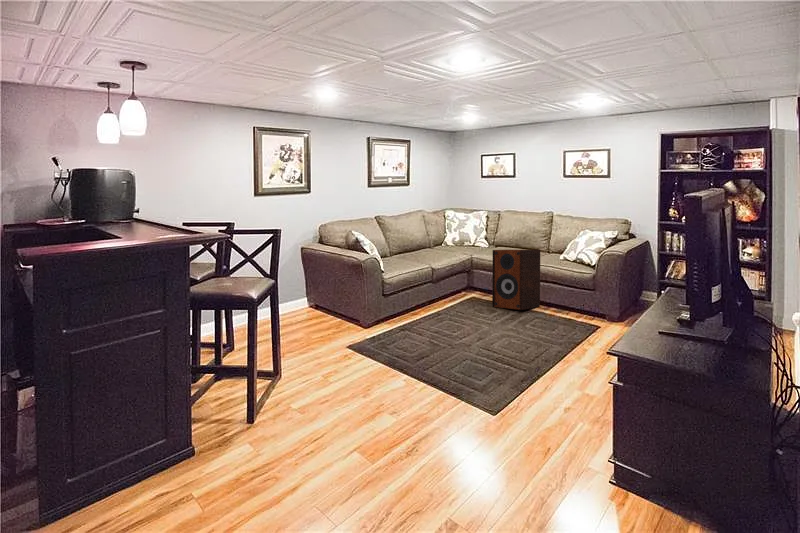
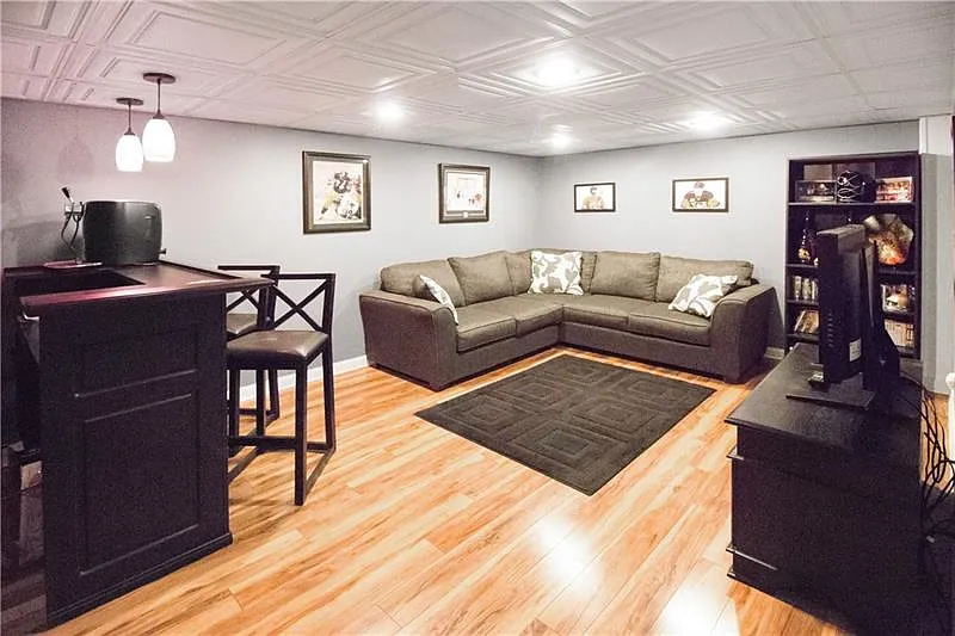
- speaker [491,249,541,311]
